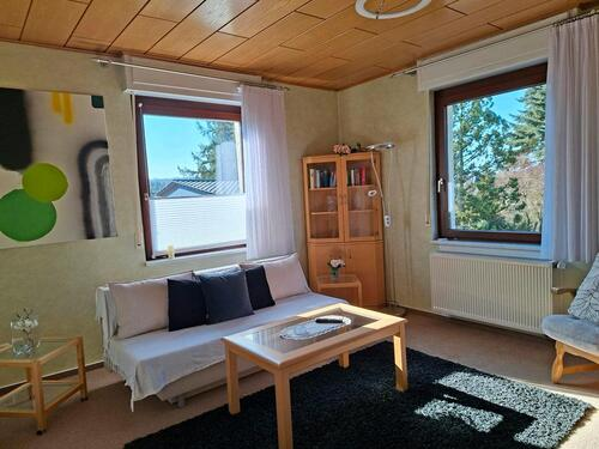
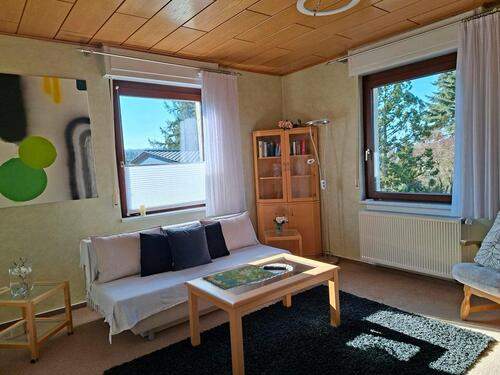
+ board game [201,264,278,290]
